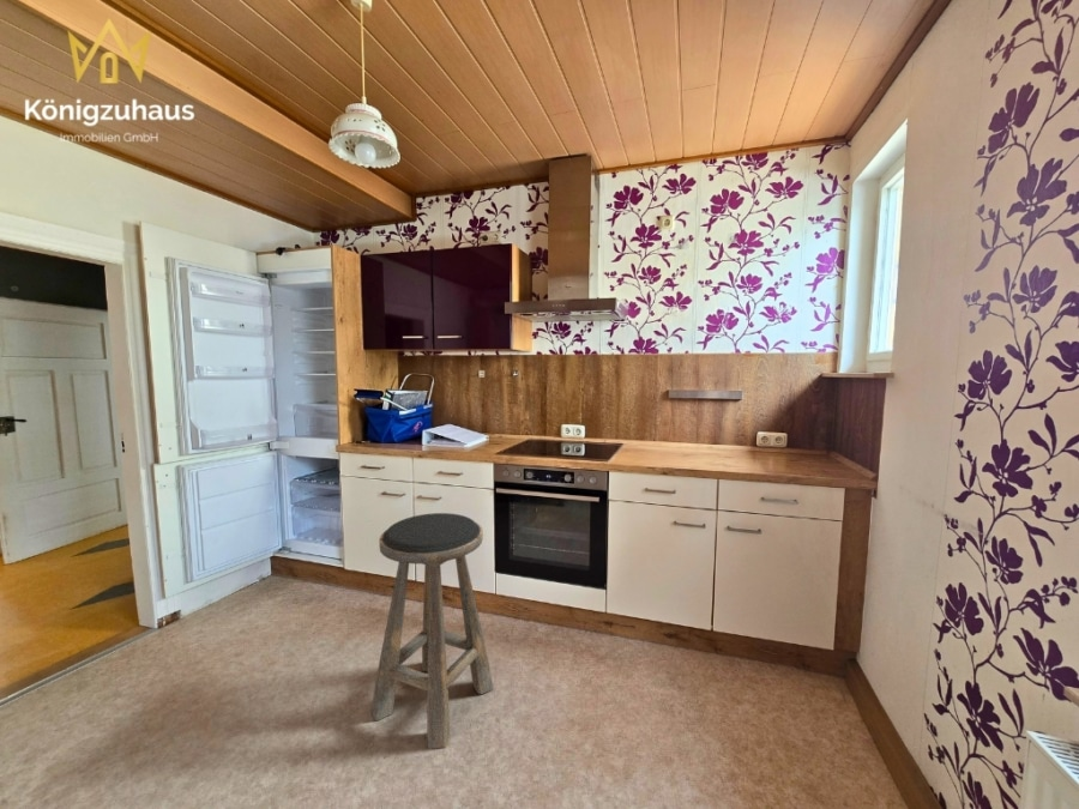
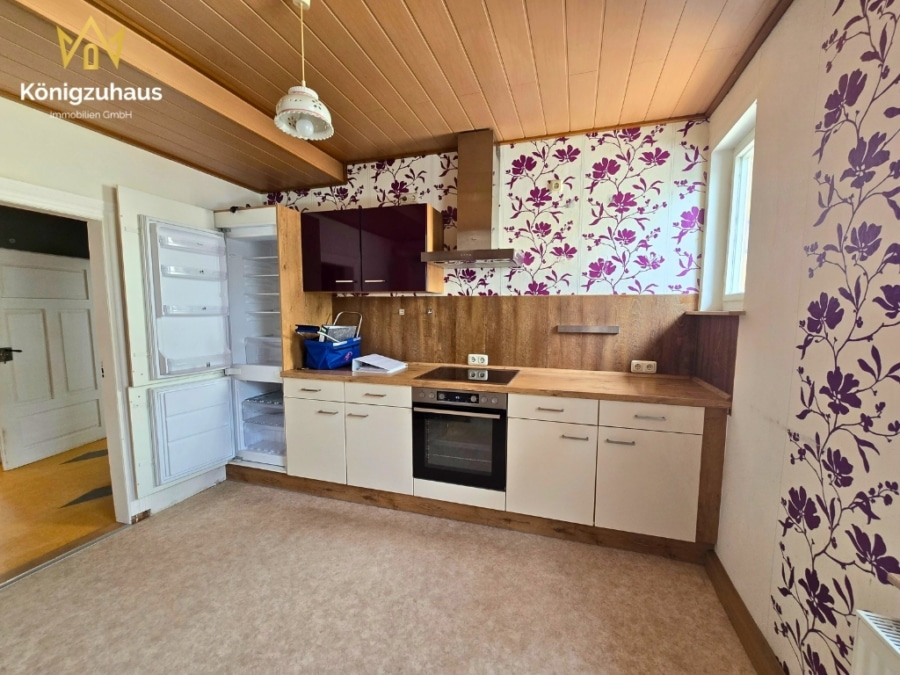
- stool [370,512,494,750]
